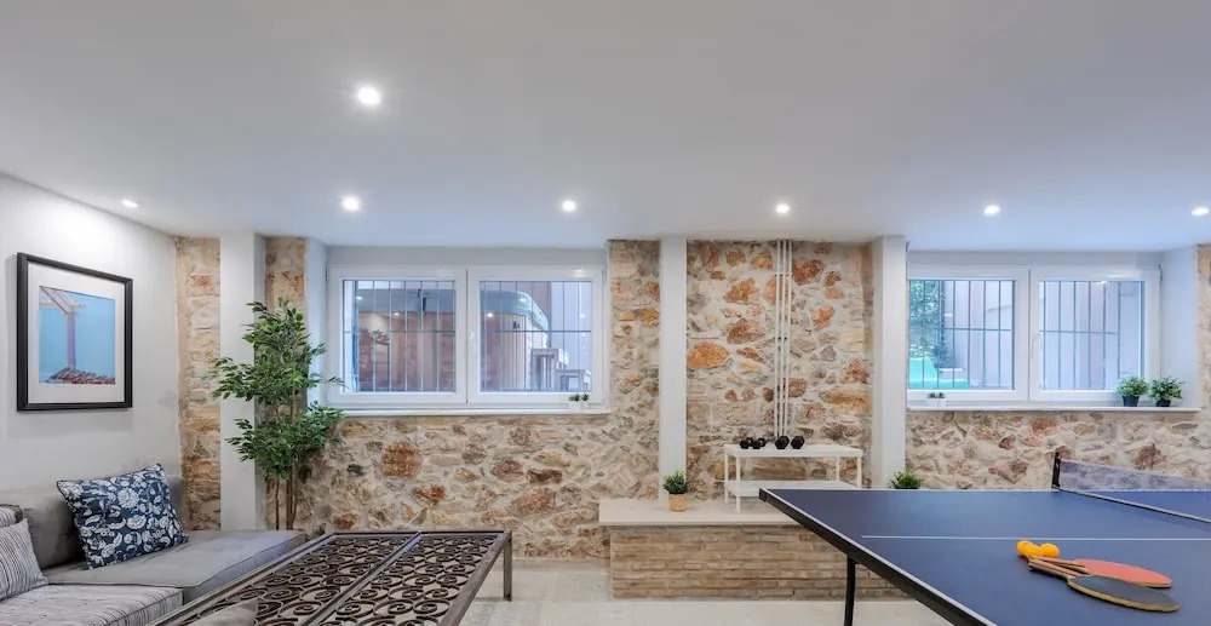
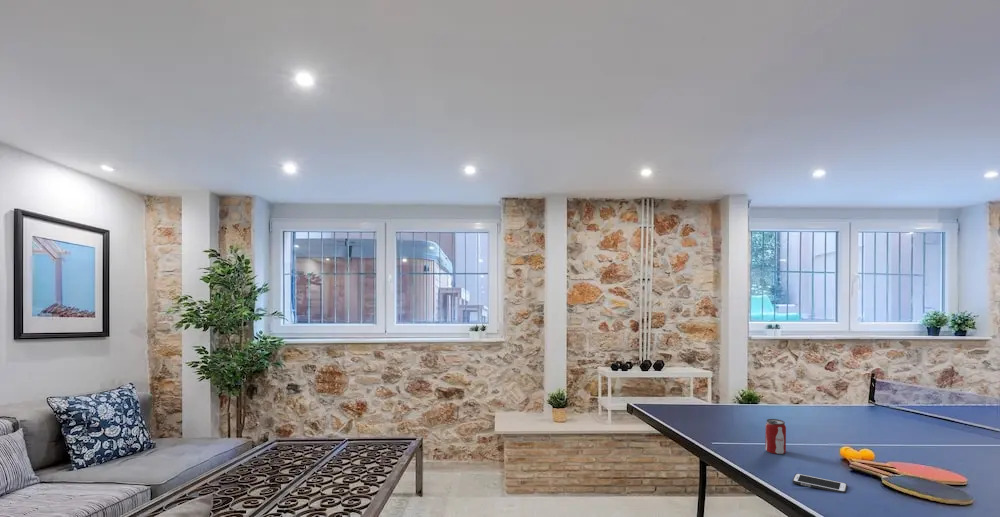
+ cell phone [791,472,848,494]
+ beverage can [764,418,787,455]
